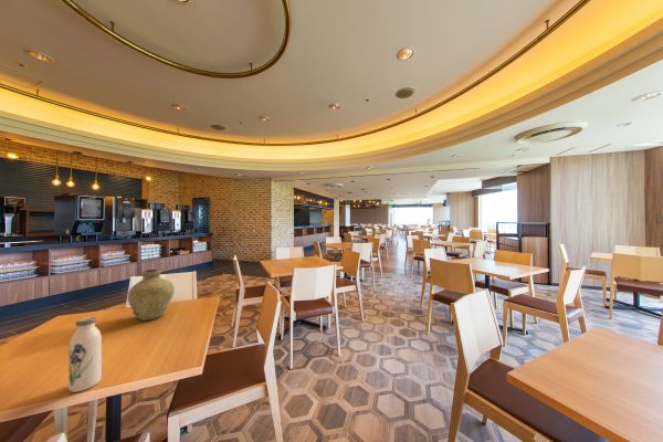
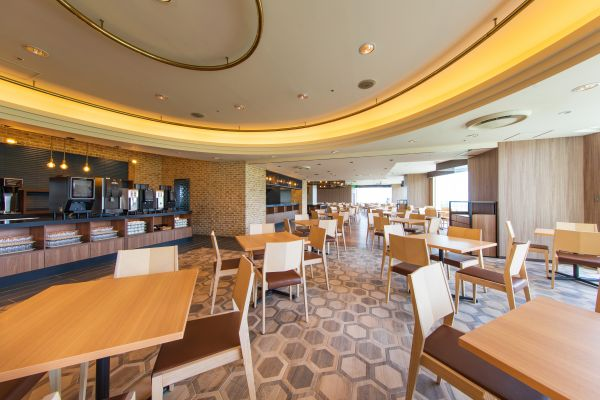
- water bottle [67,316,103,393]
- vase [126,269,176,322]
